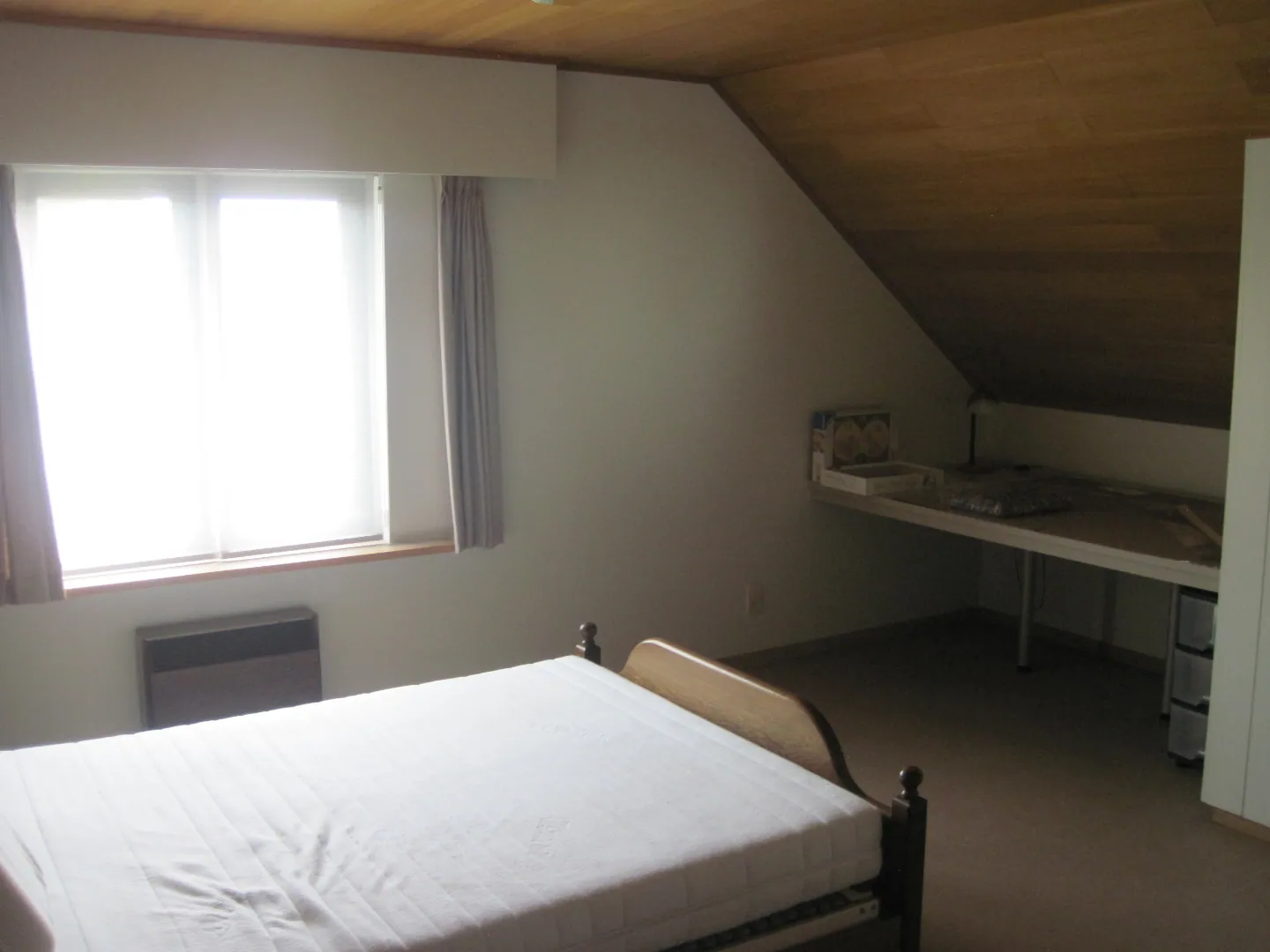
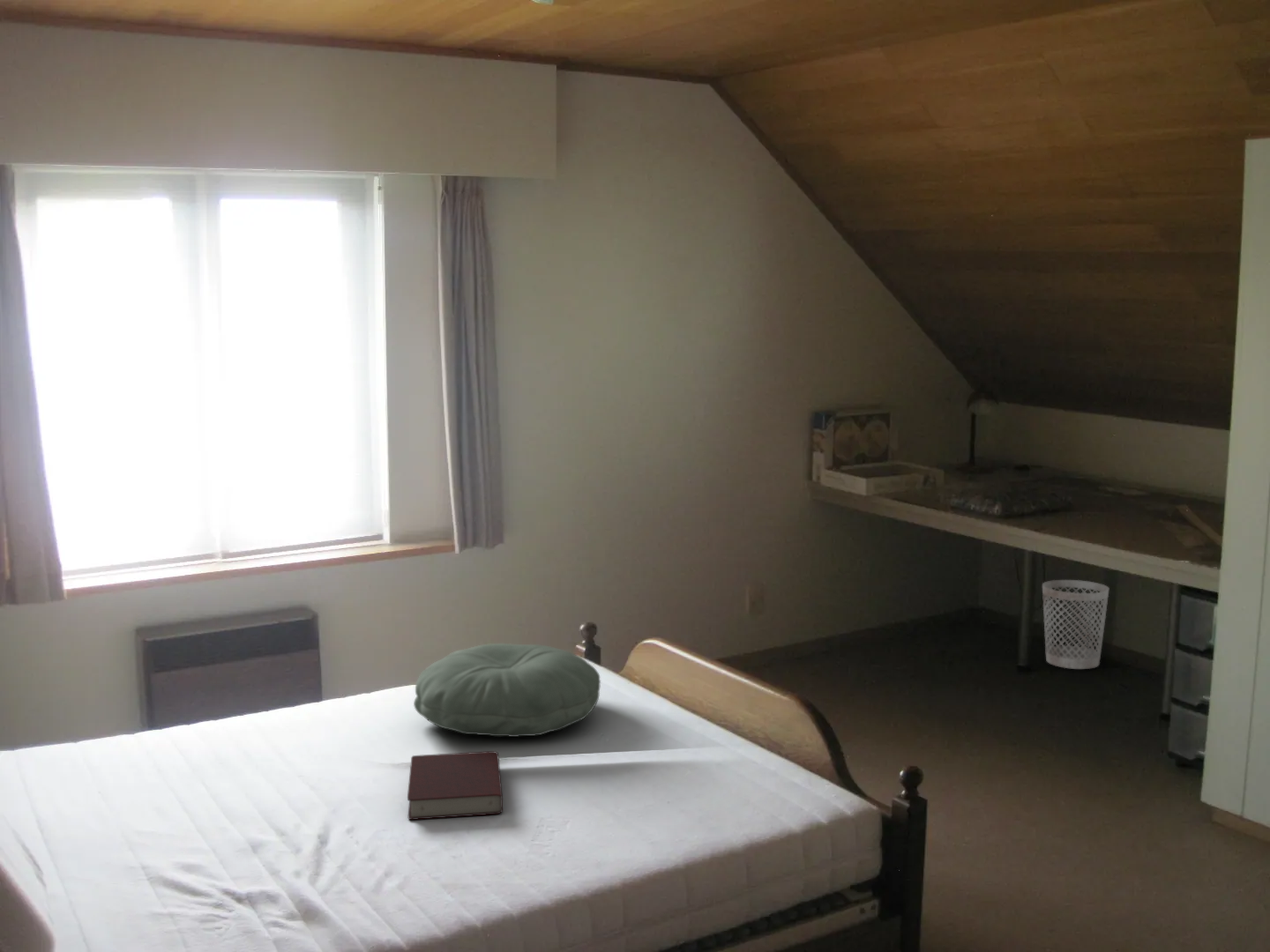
+ book [407,750,504,821]
+ pillow [413,643,601,738]
+ wastebasket [1042,579,1109,670]
